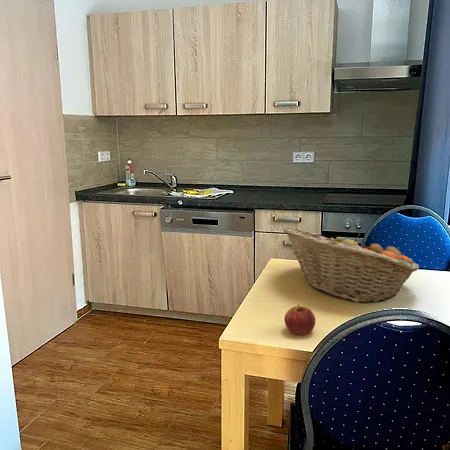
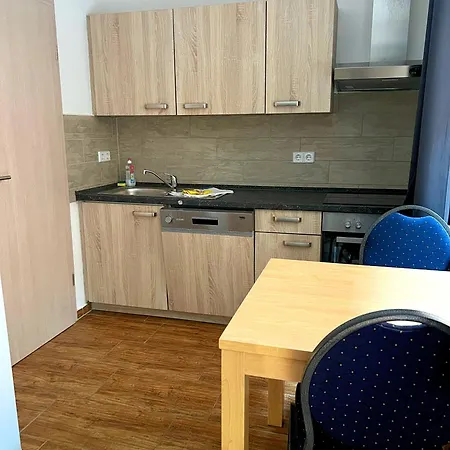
- apple [284,304,316,336]
- fruit basket [282,226,420,304]
